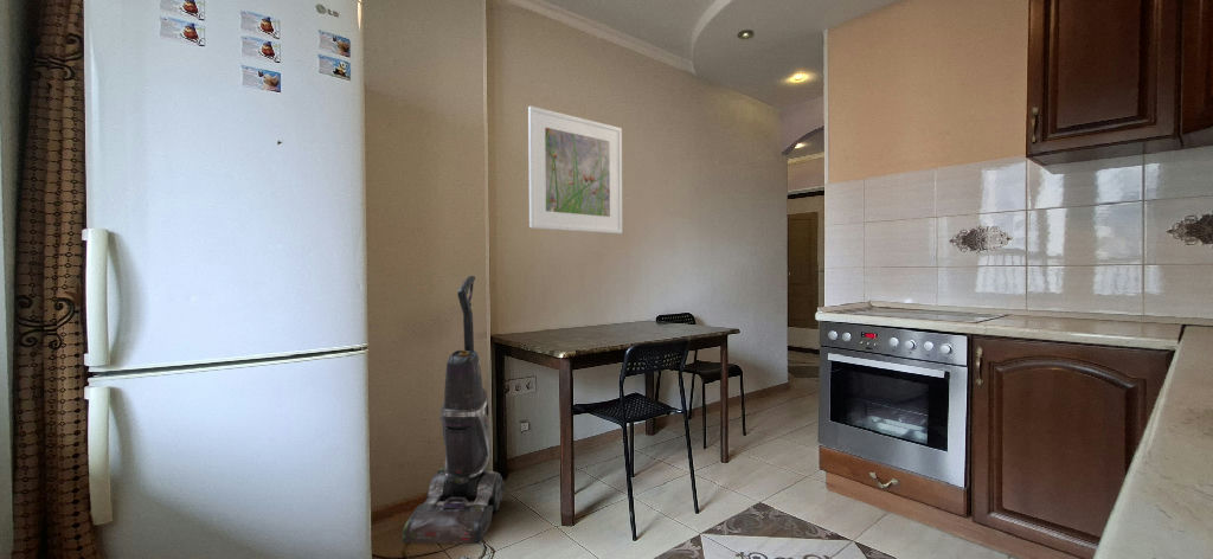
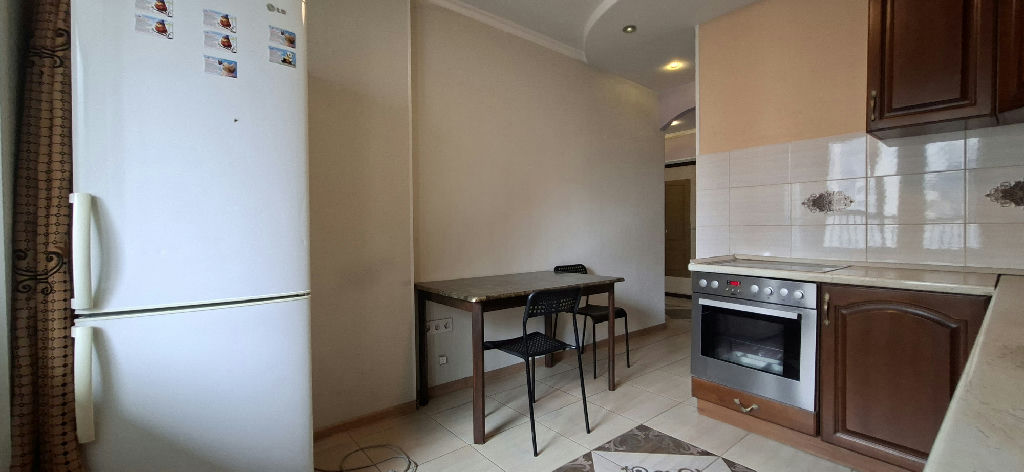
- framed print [527,105,623,234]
- vacuum cleaner [402,275,505,545]
